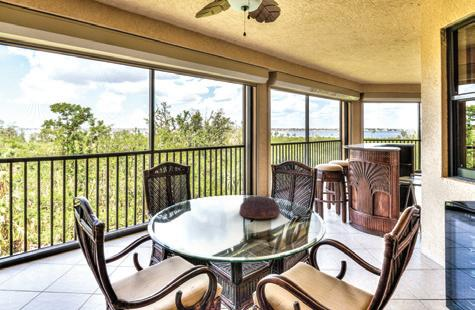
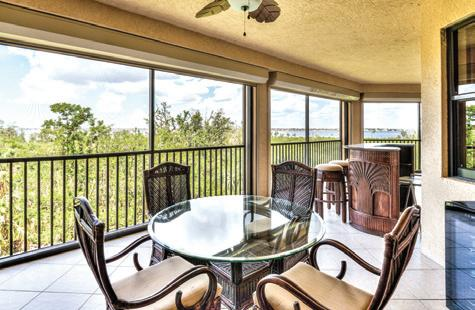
- bowl [238,195,281,220]
